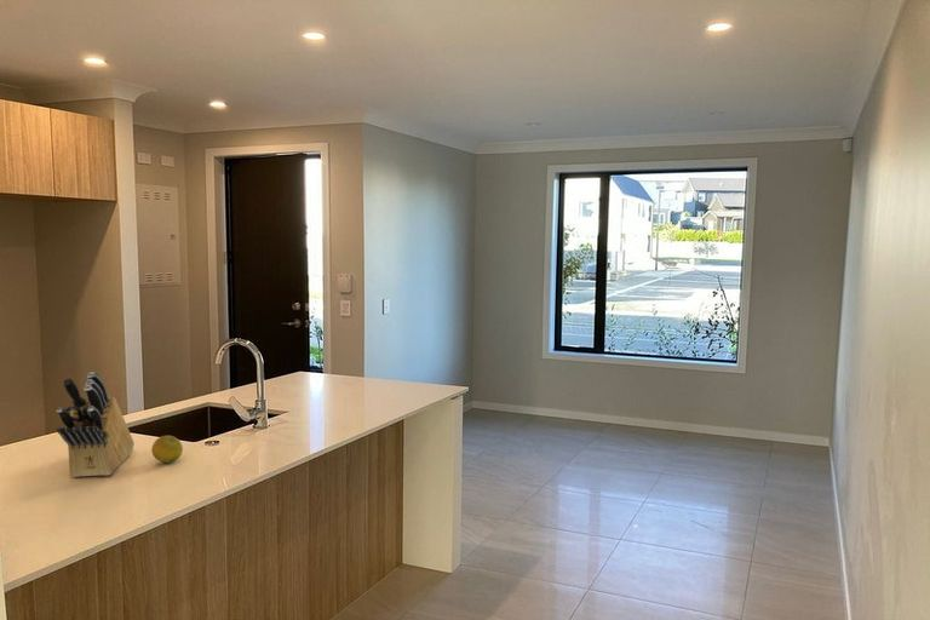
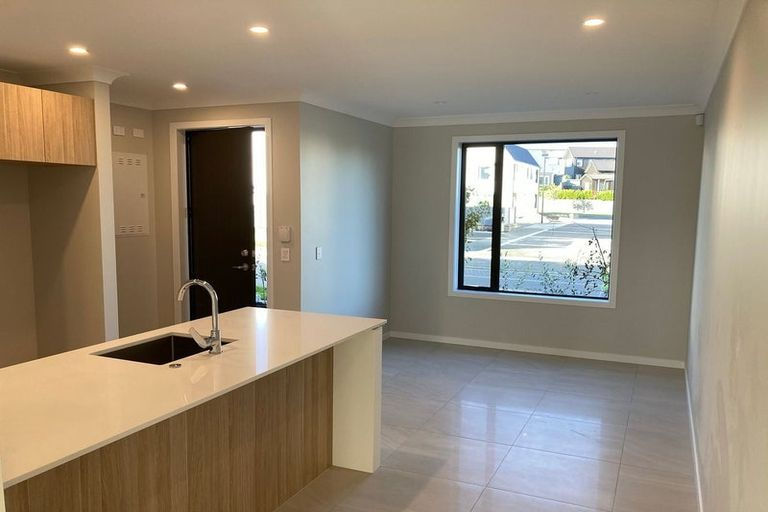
- fruit [150,435,184,464]
- knife block [56,371,136,478]
